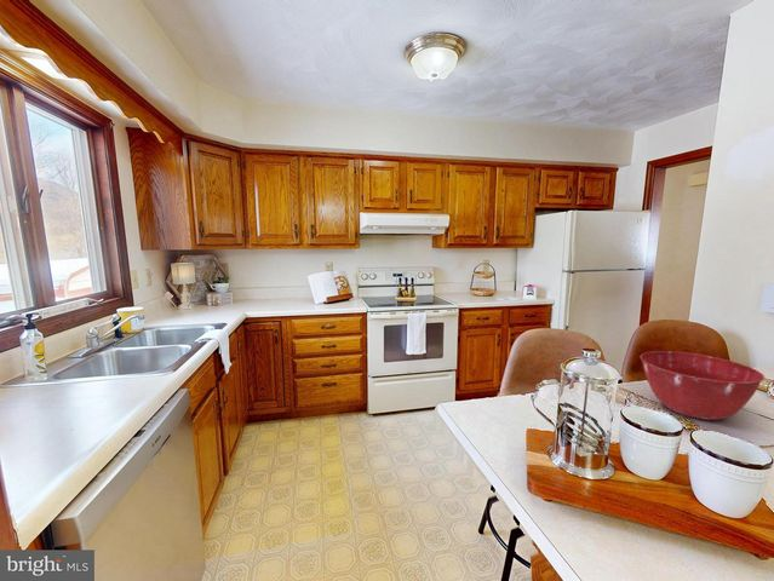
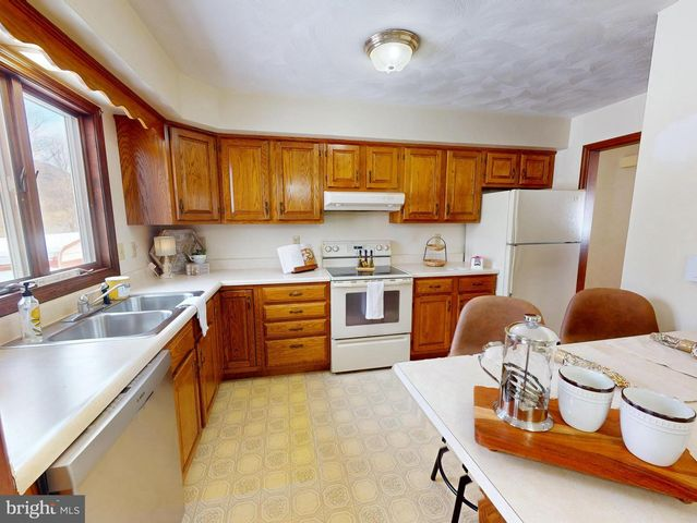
- mixing bowl [640,350,766,421]
